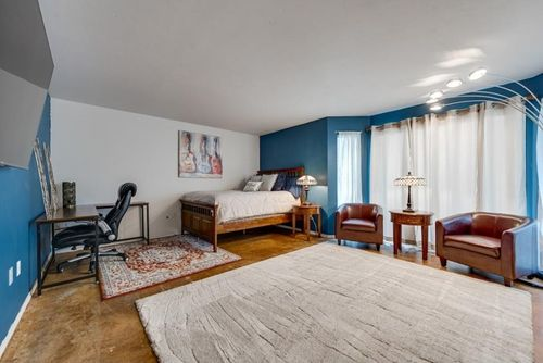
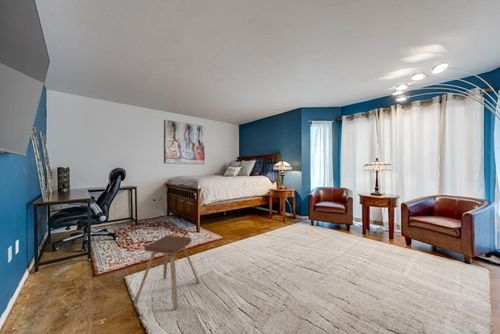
+ music stool [134,235,200,310]
